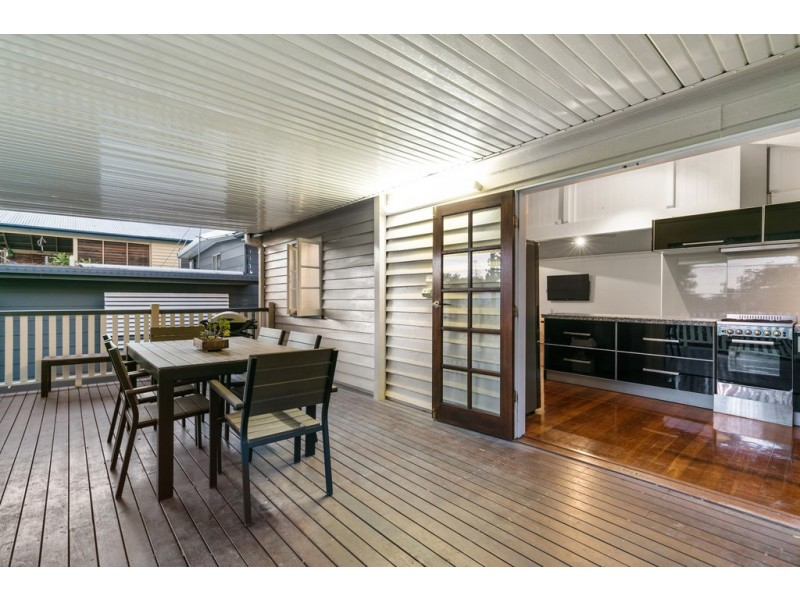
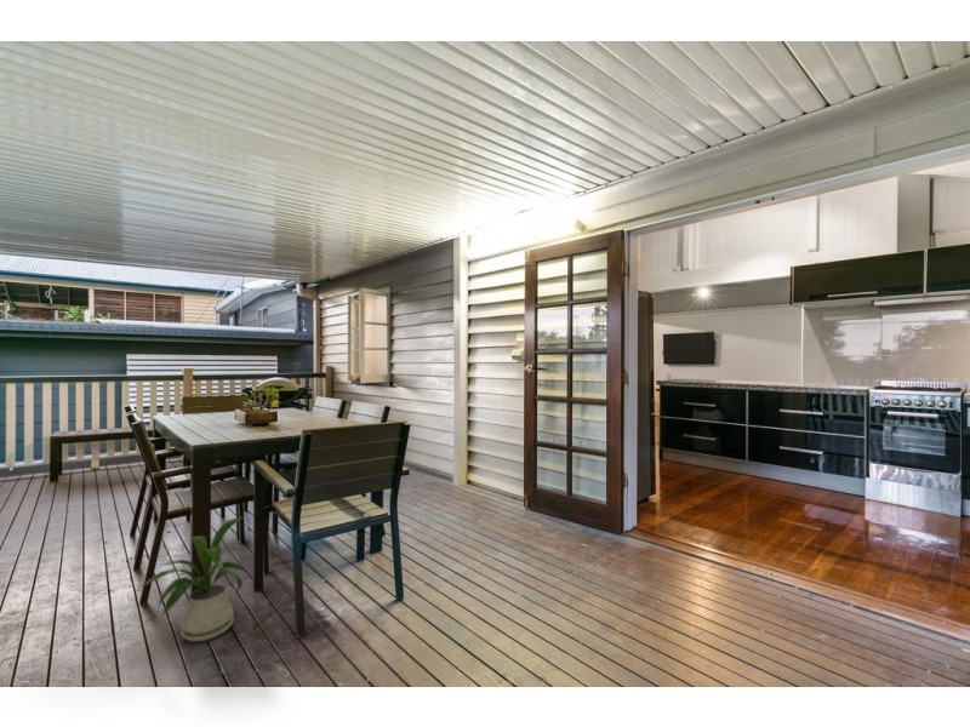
+ house plant [136,515,250,642]
